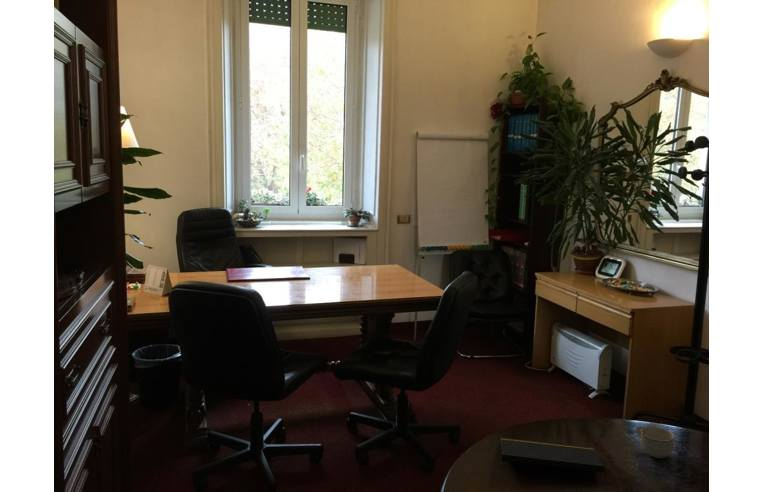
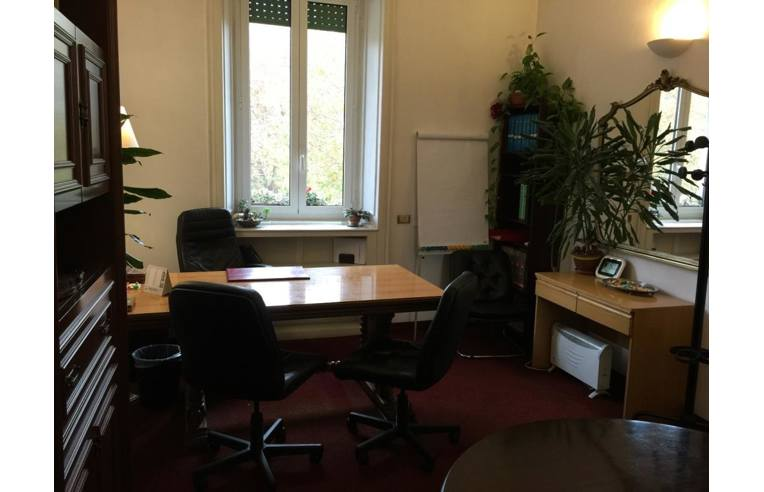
- cup [636,424,676,459]
- notepad [500,436,608,487]
